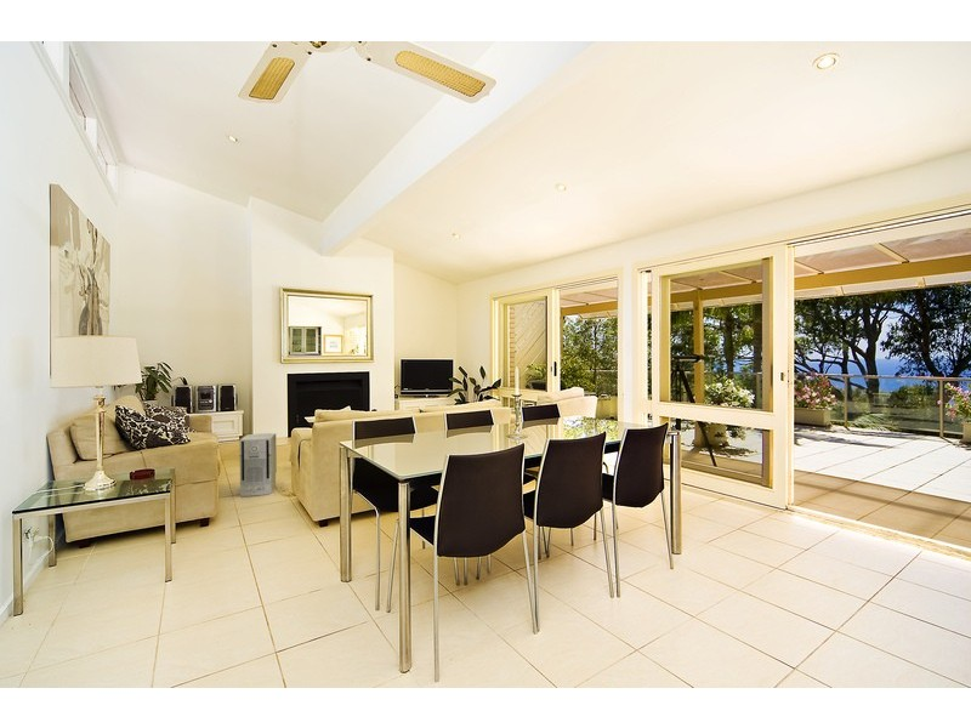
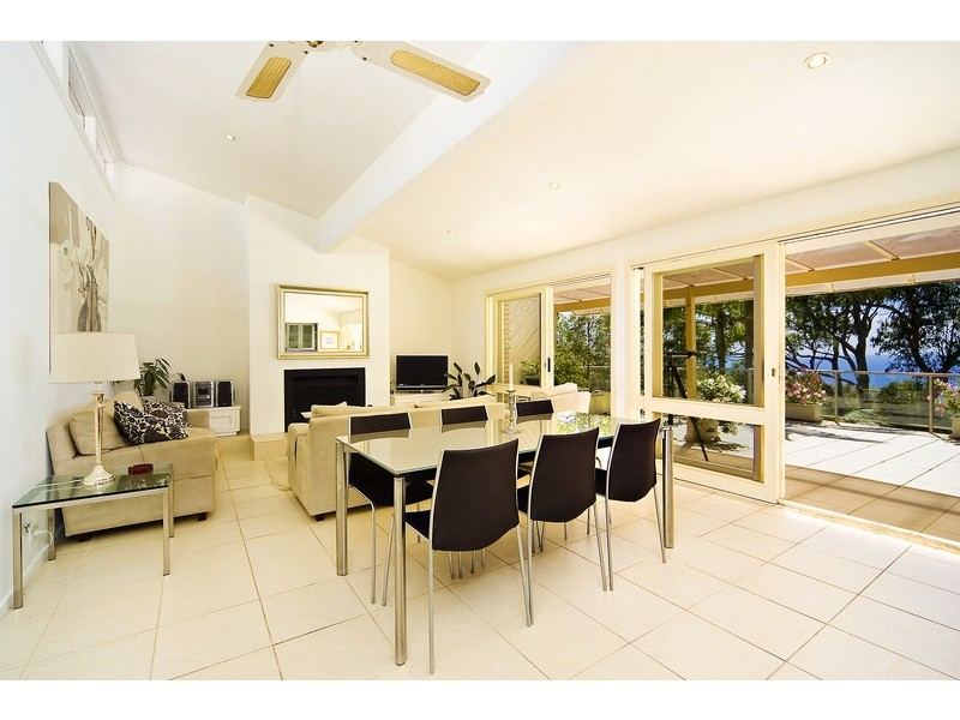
- air purifier [239,432,278,497]
